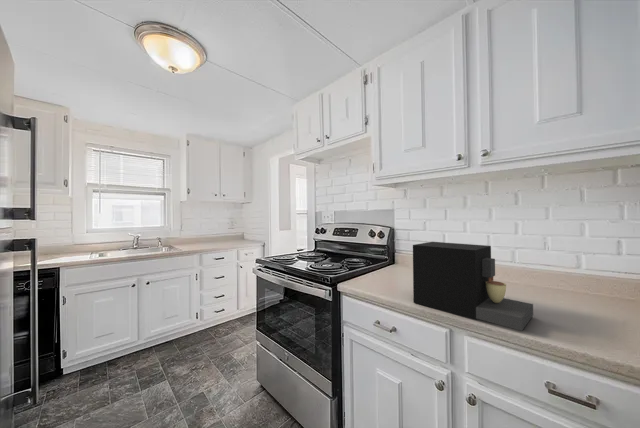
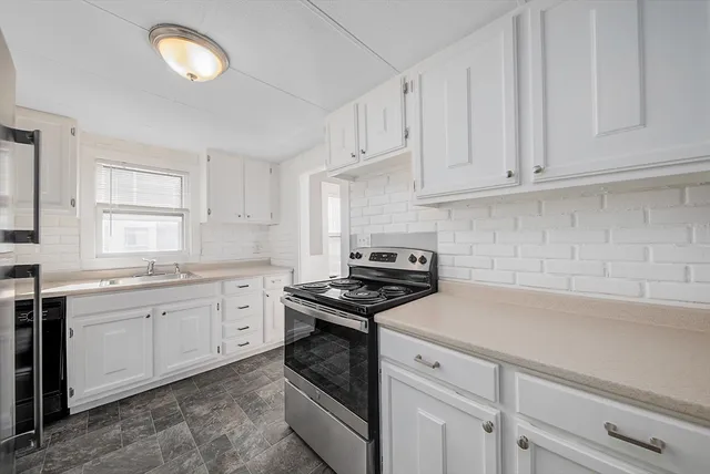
- coffee maker [412,241,534,332]
